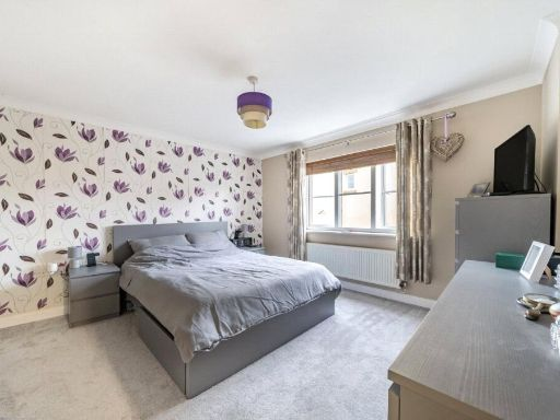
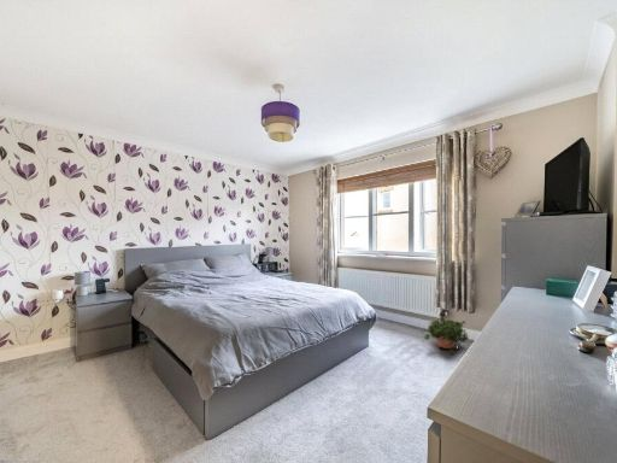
+ potted plant [422,315,471,354]
